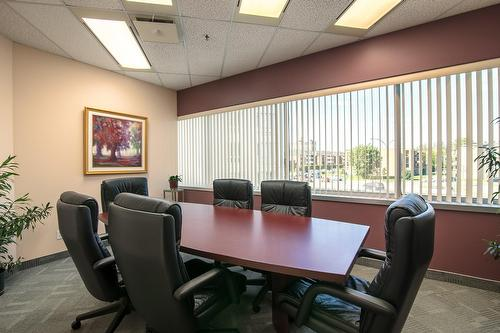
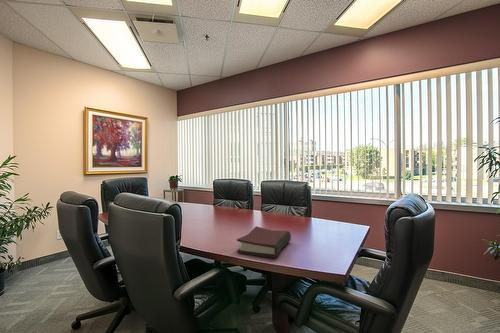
+ hardback book [236,226,292,259]
